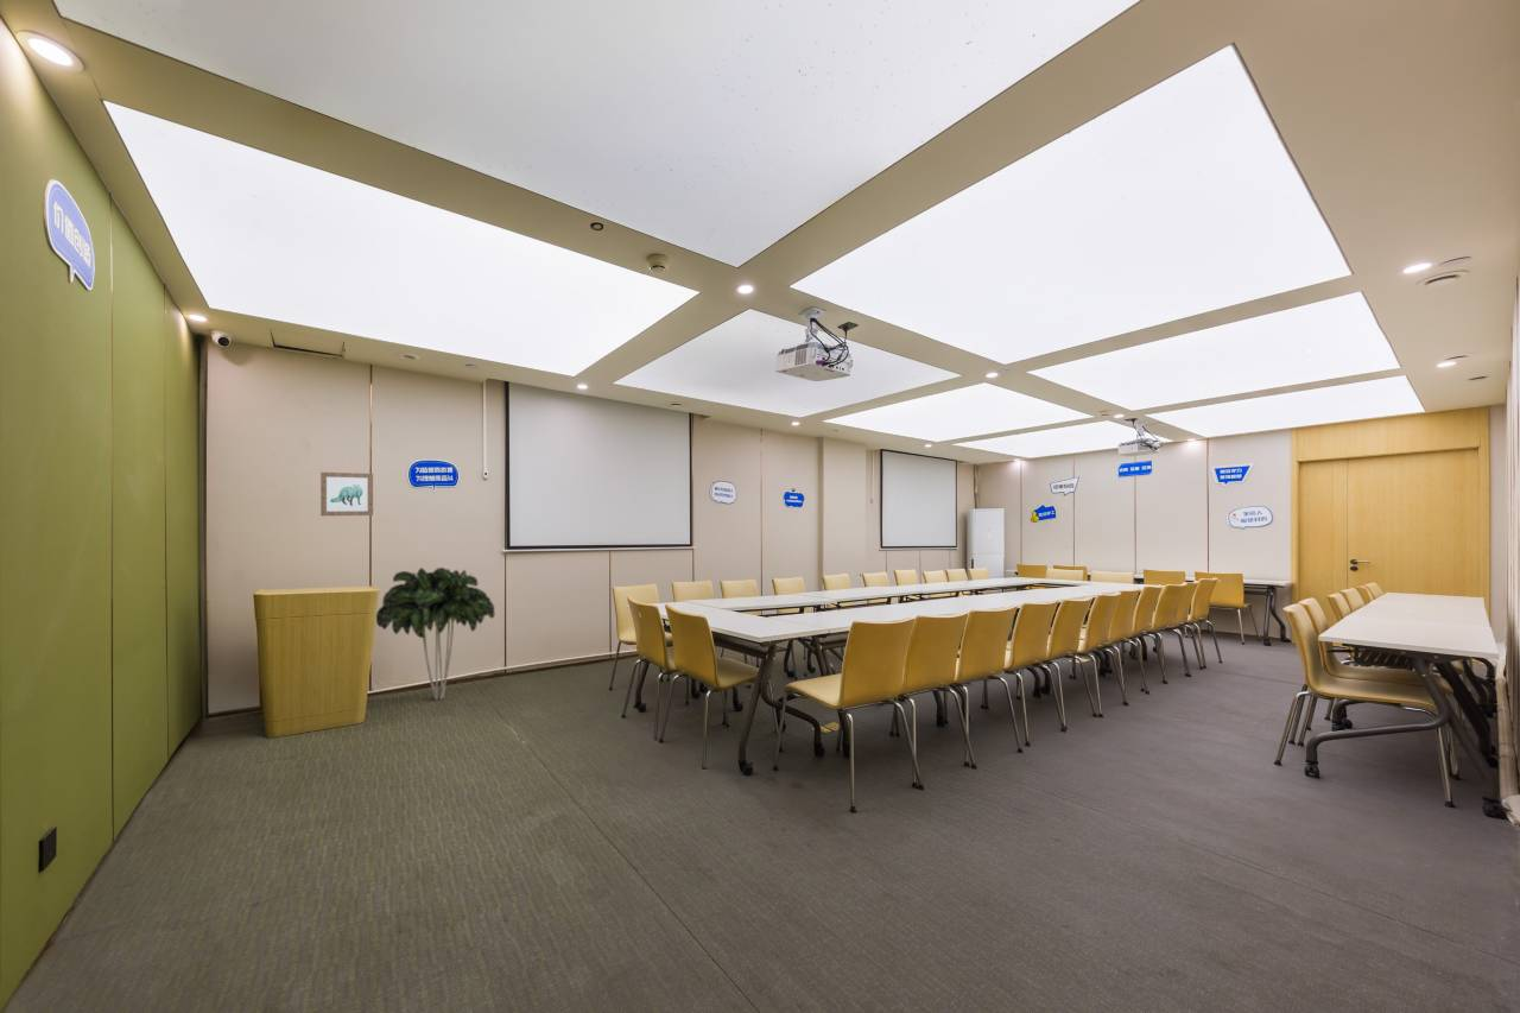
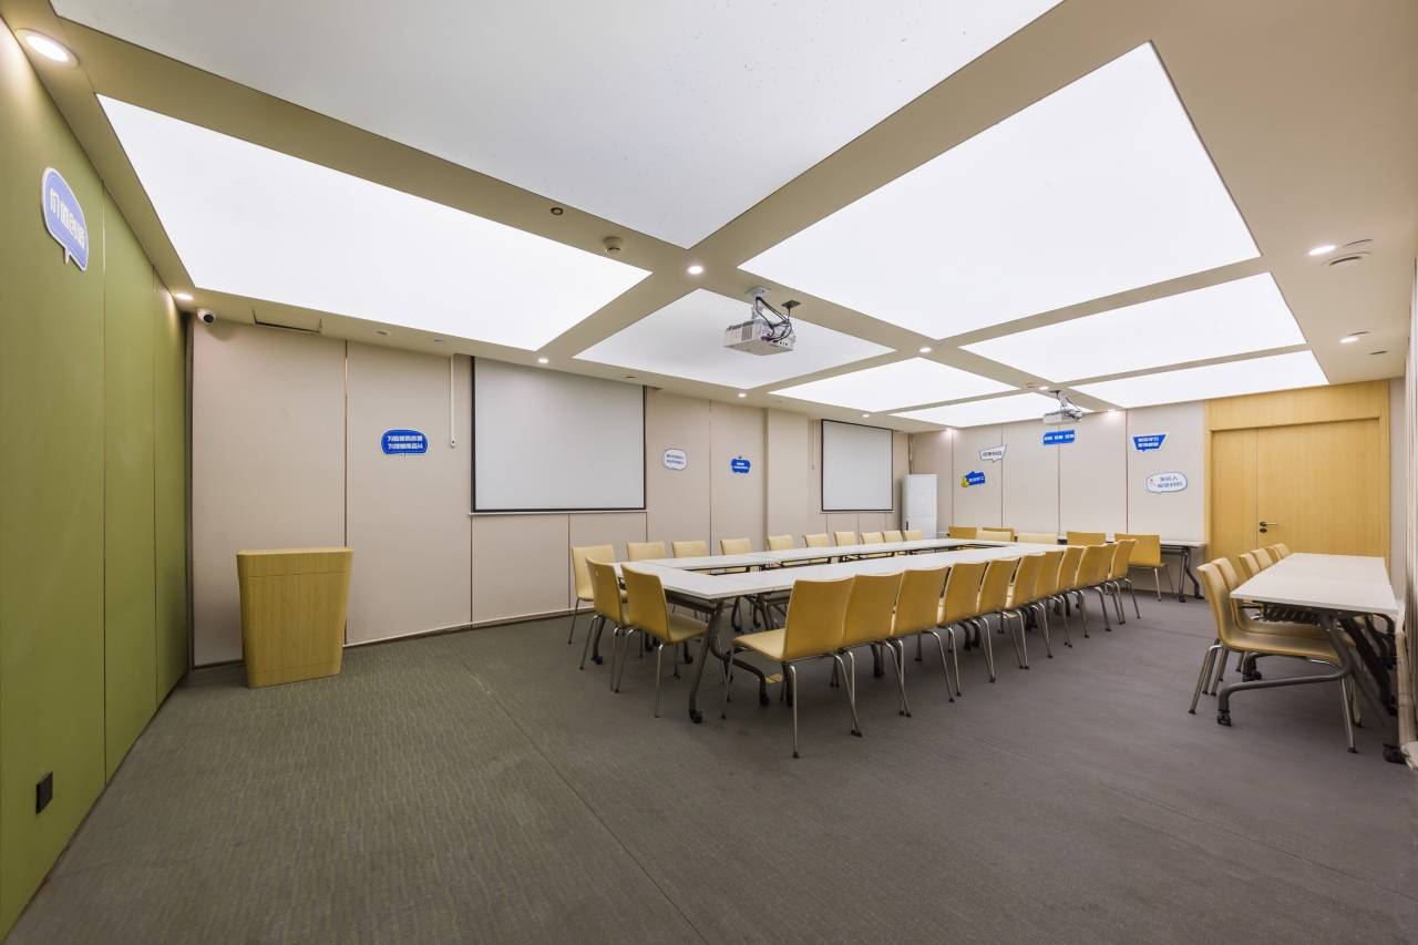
- wall art [319,471,374,517]
- indoor plant [375,566,495,702]
